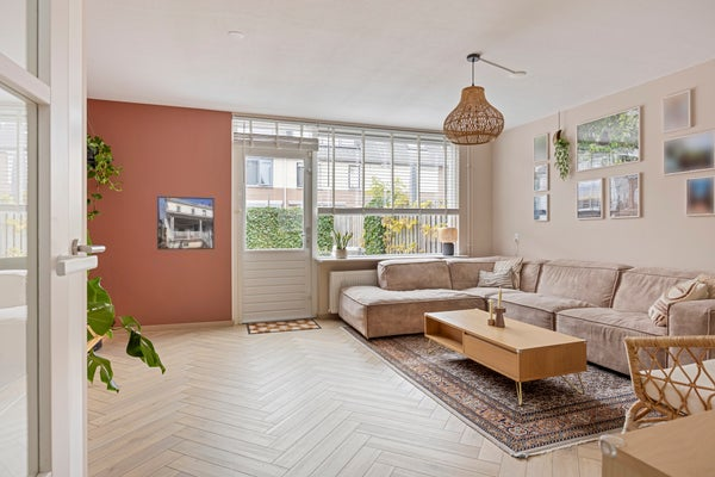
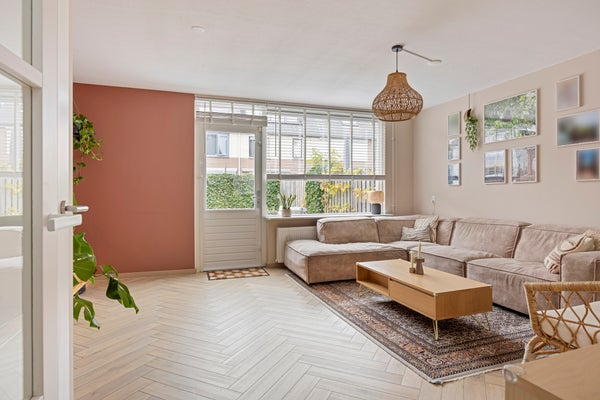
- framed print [156,196,216,250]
